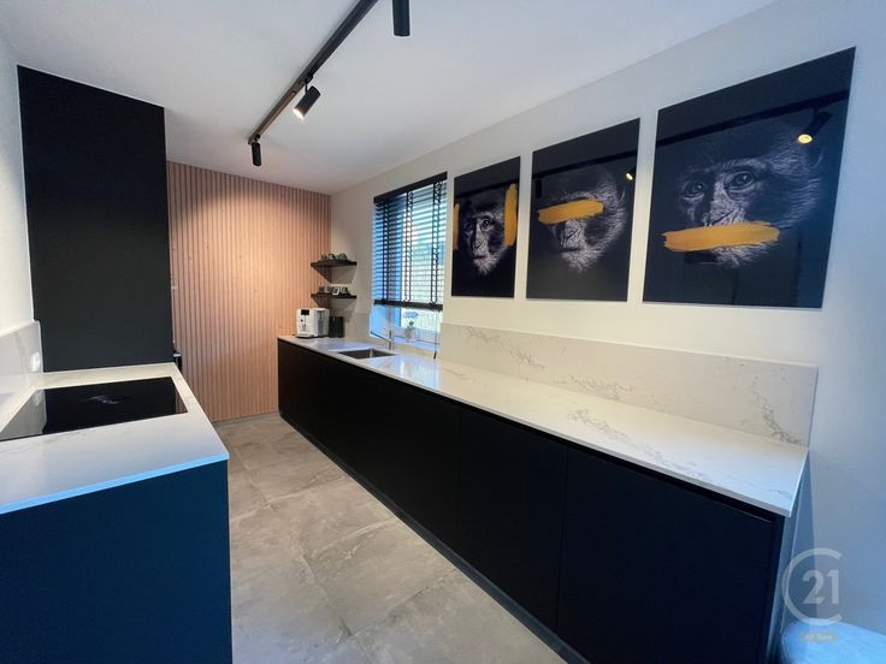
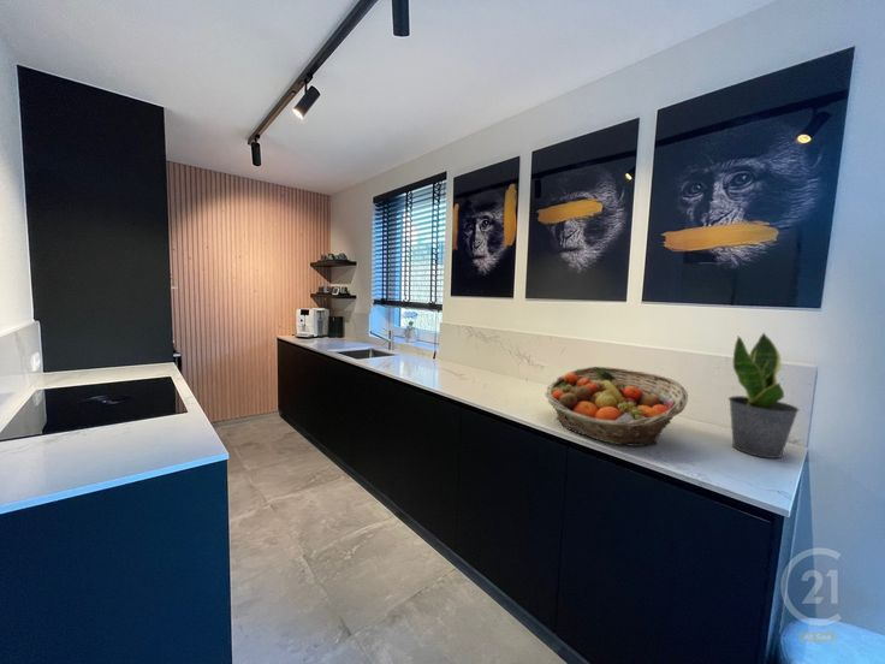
+ potted plant [727,331,800,460]
+ fruit basket [544,366,689,447]
